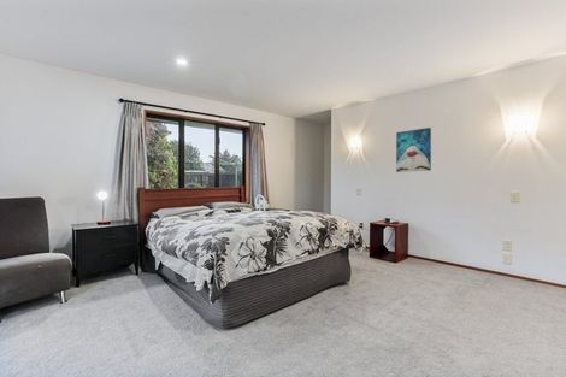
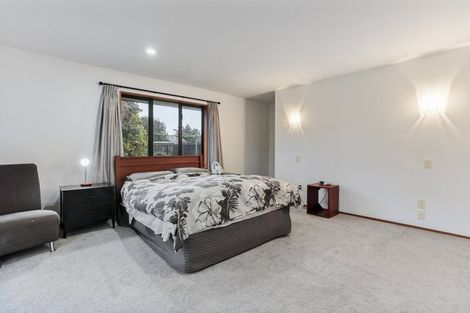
- wall art [395,126,432,173]
